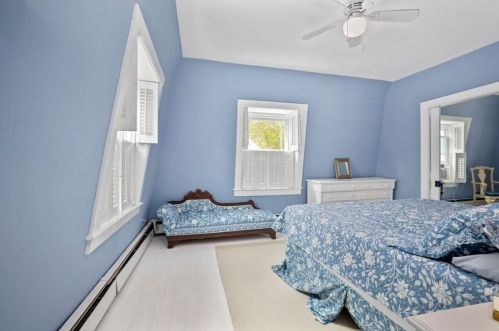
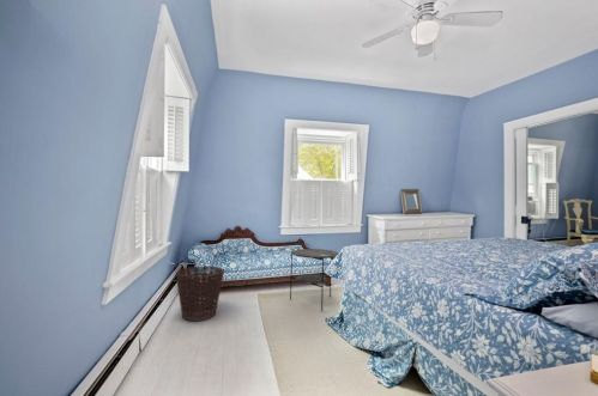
+ basket [175,264,225,322]
+ side table [289,248,339,312]
